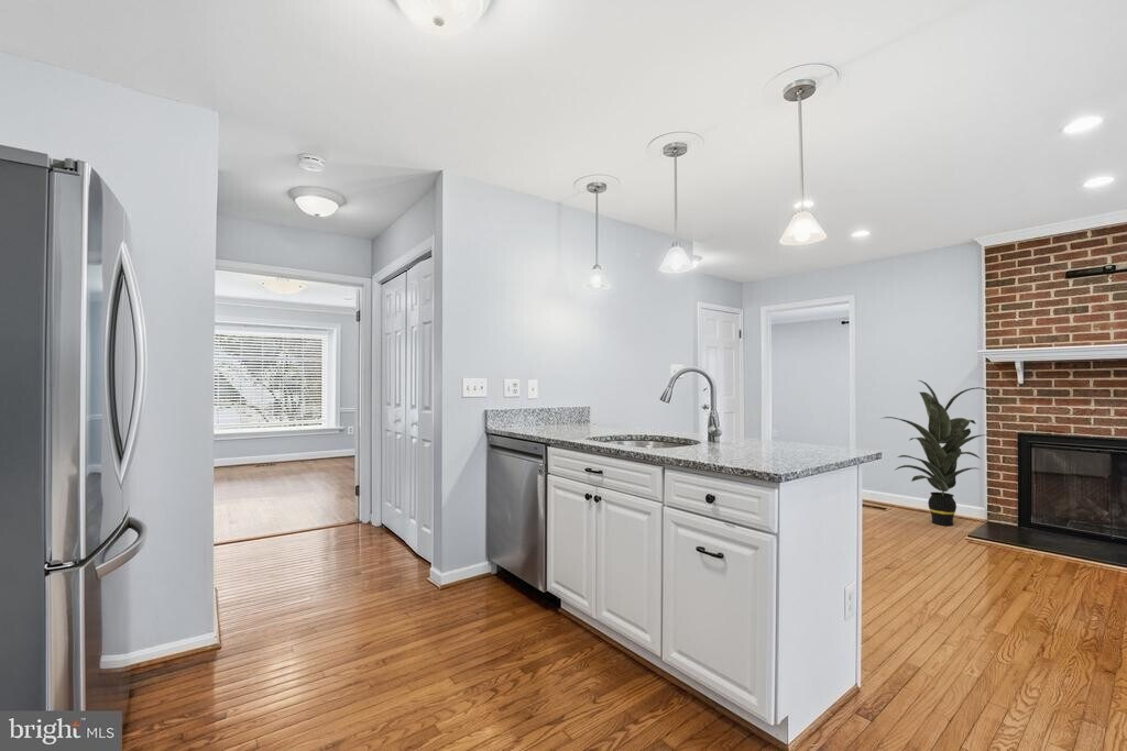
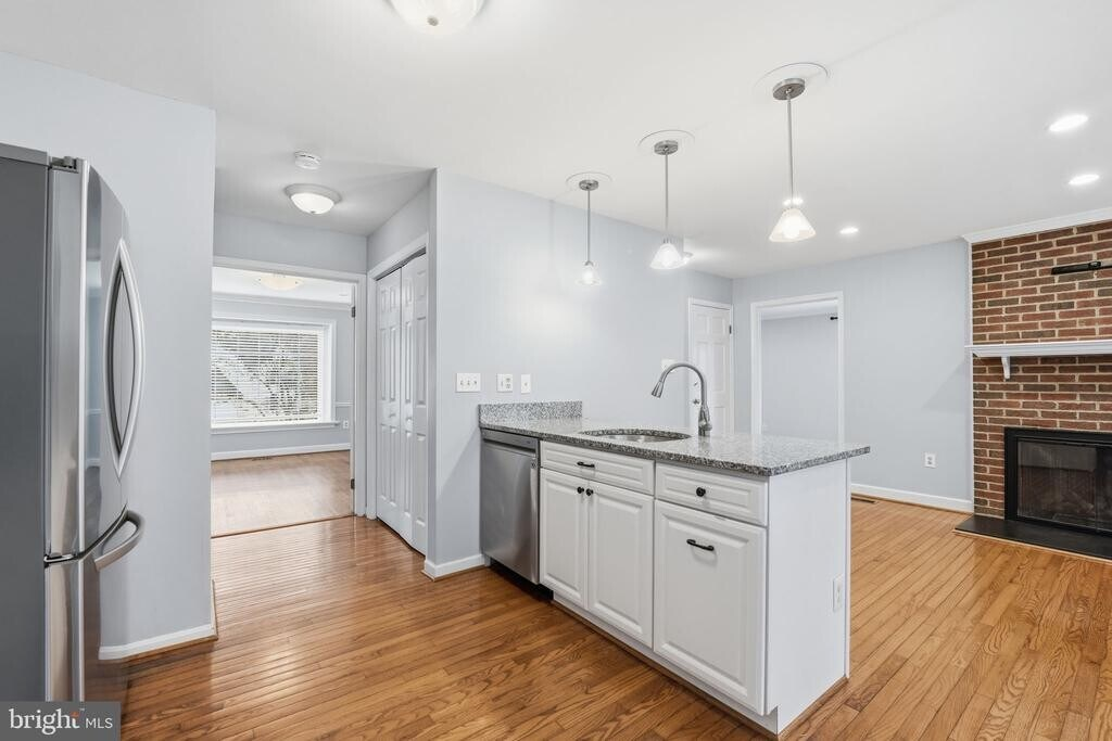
- indoor plant [879,379,989,527]
